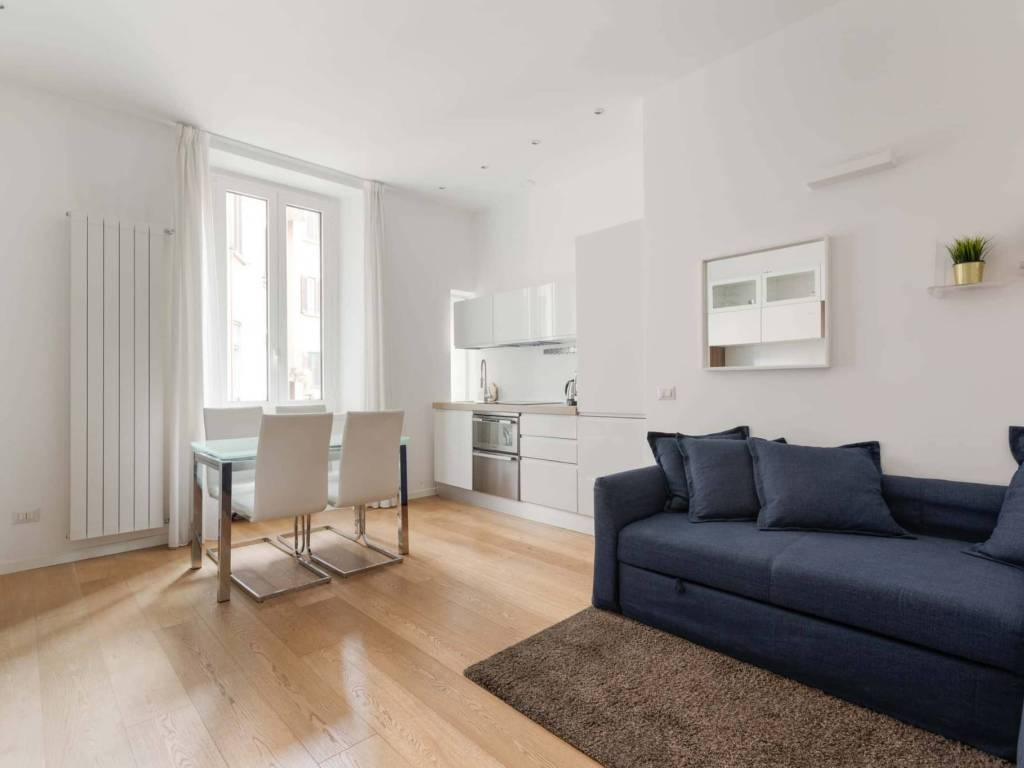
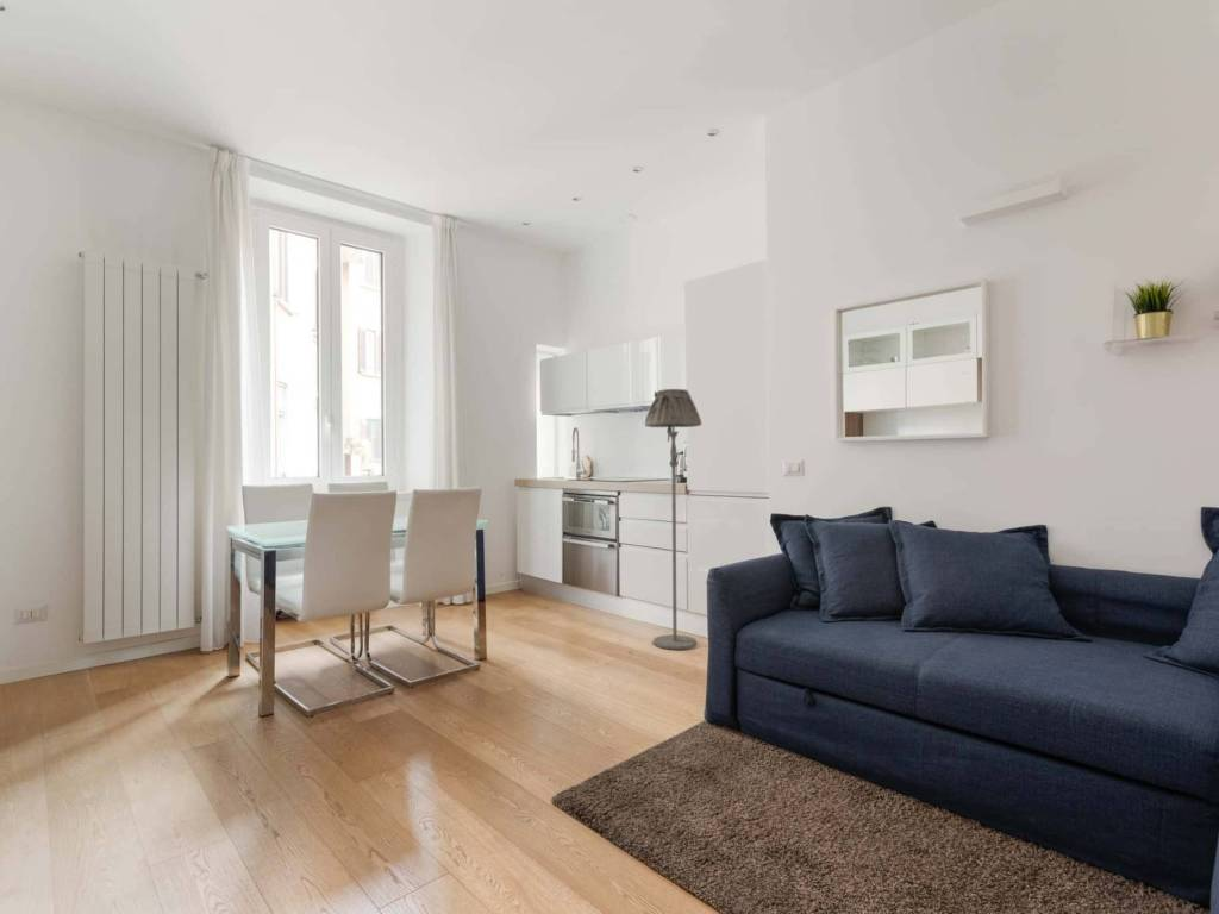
+ floor lamp [644,388,702,651]
